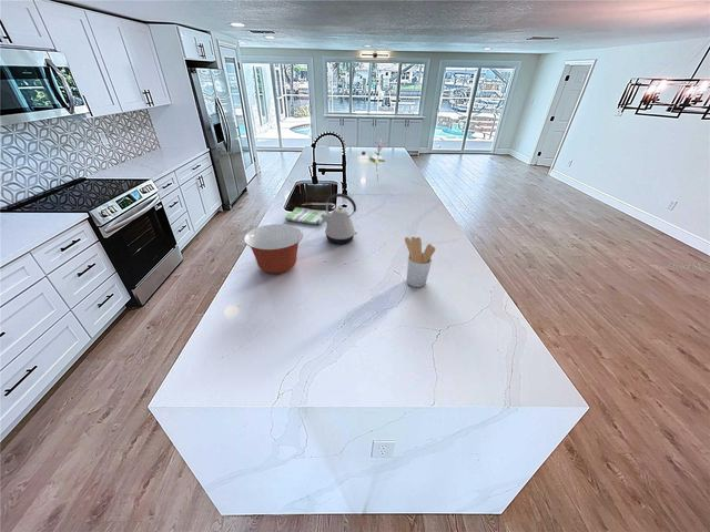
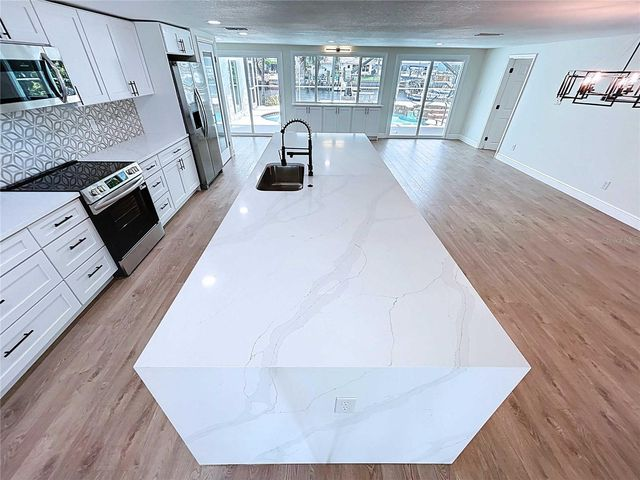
- utensil holder [404,236,436,288]
- flower [361,137,387,181]
- mixing bowl [243,223,304,275]
- kettle [321,193,358,245]
- dish towel [284,206,329,226]
